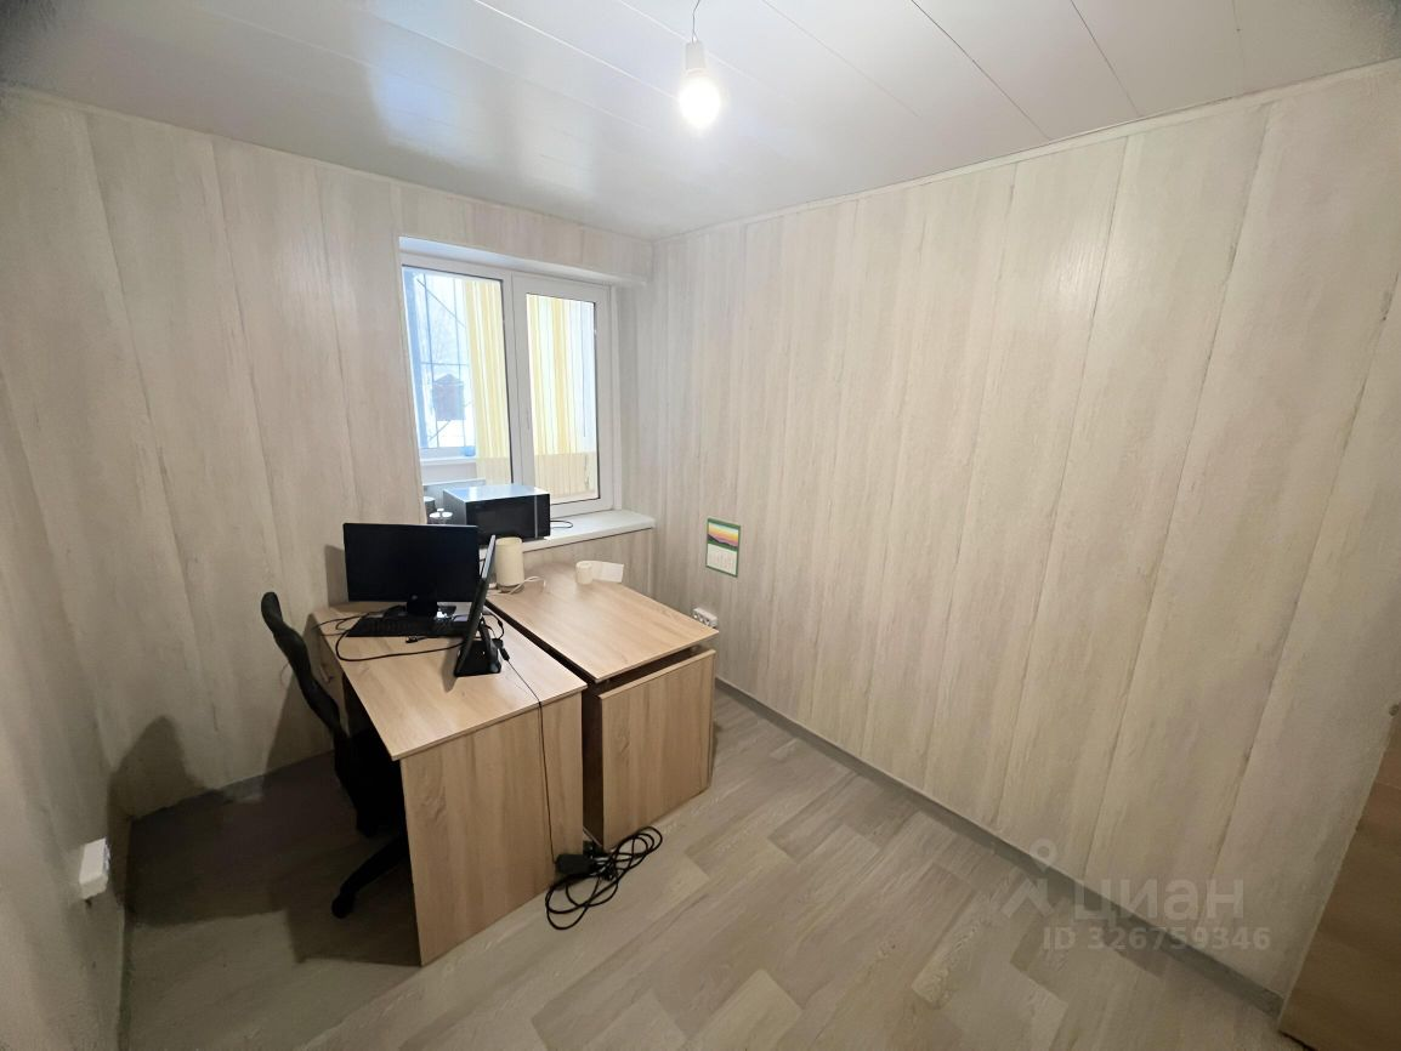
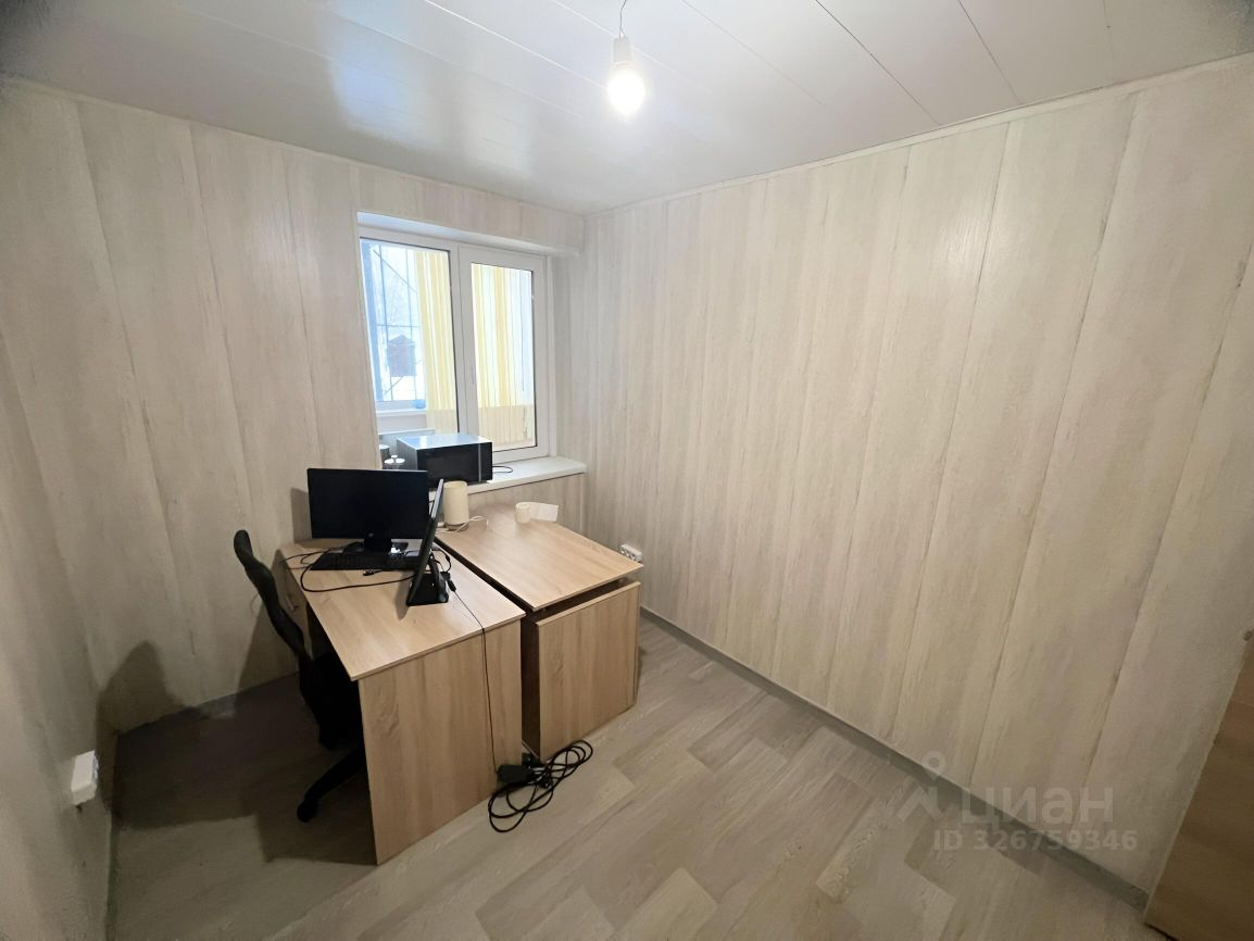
- calendar [704,515,742,579]
